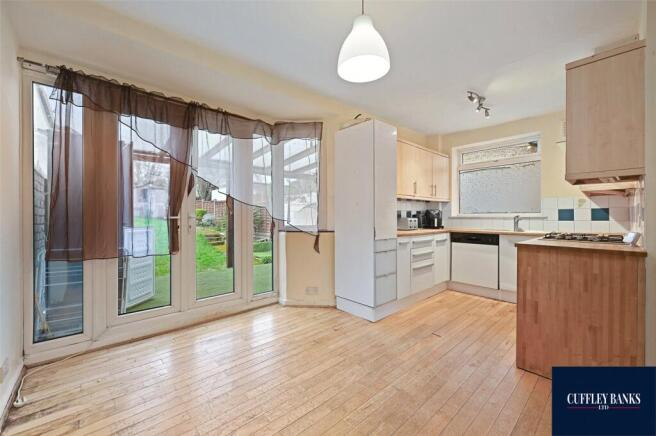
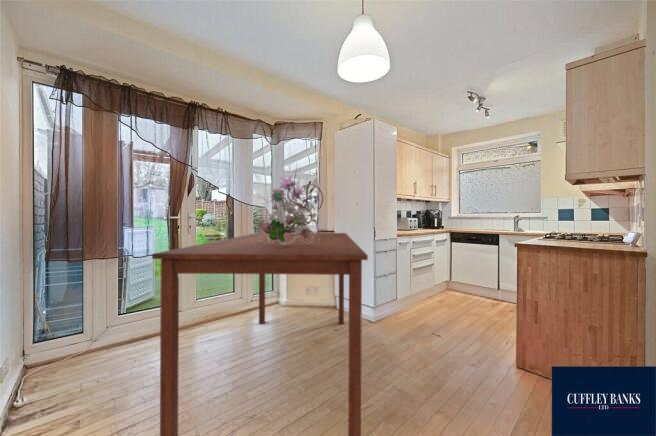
+ dining table [151,232,369,436]
+ bouquet [256,160,324,244]
